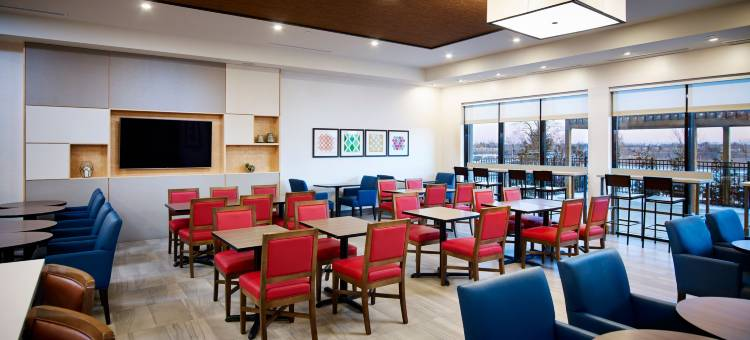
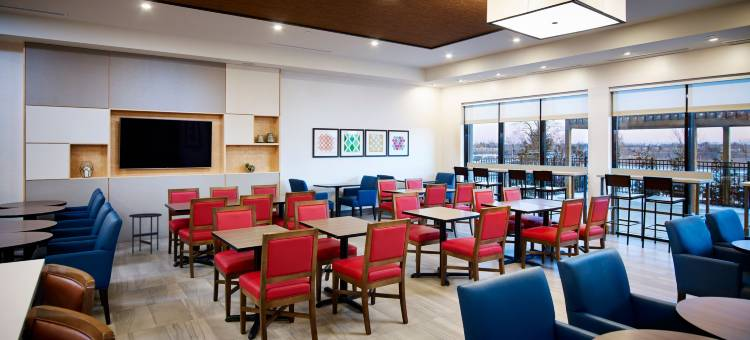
+ side table [128,212,163,255]
